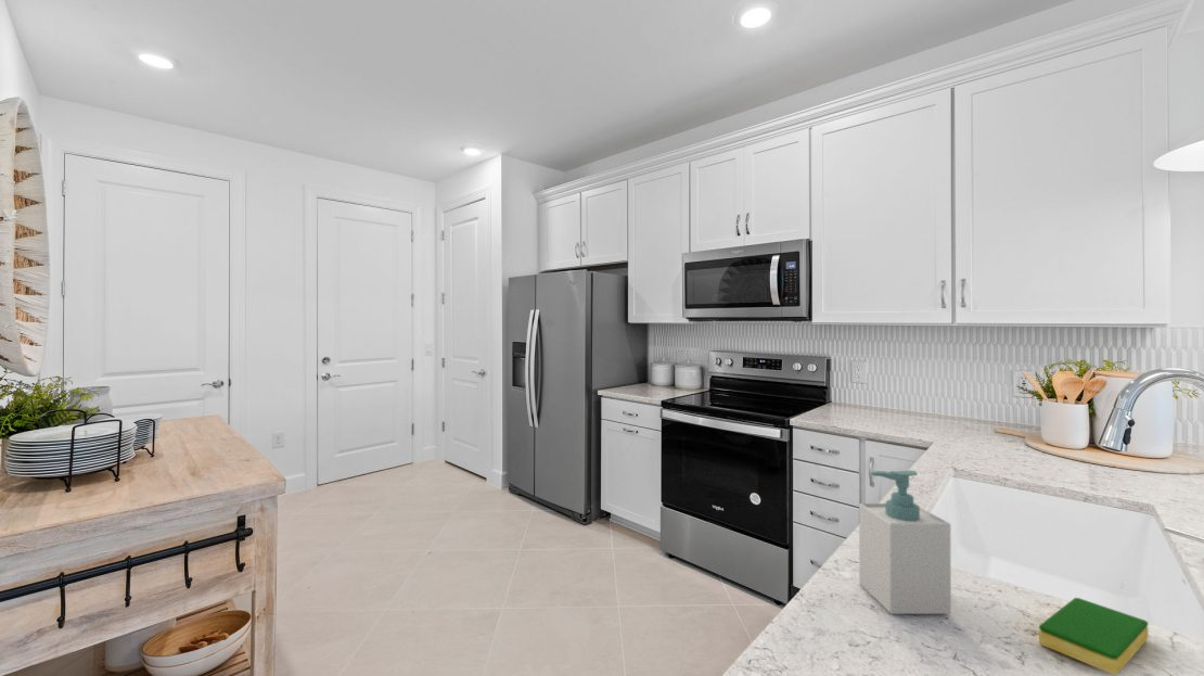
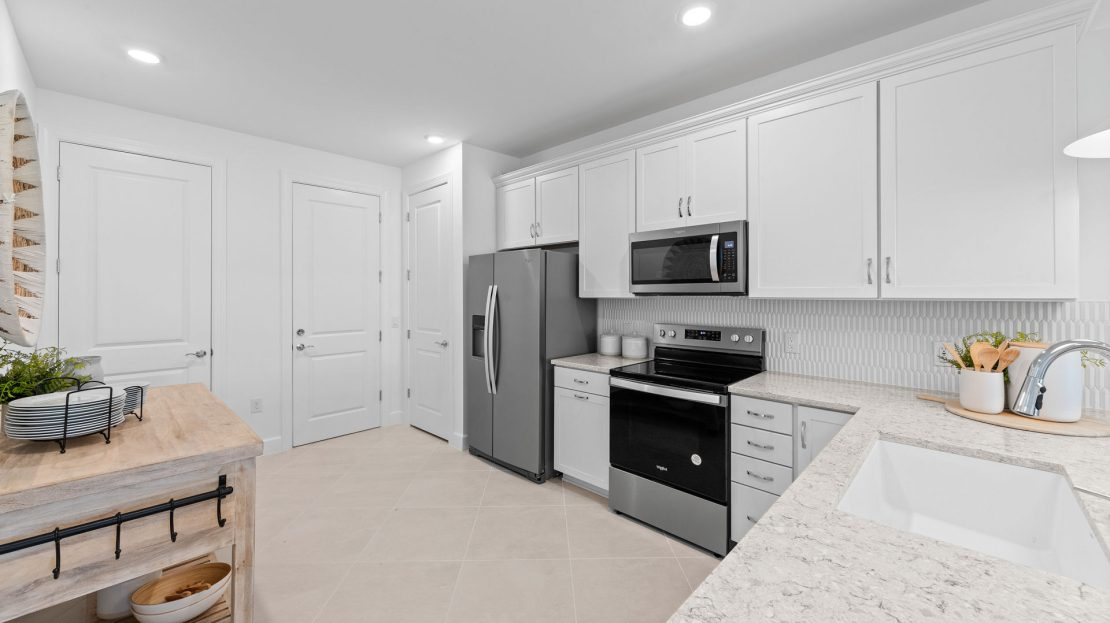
- dish sponge [1038,597,1149,676]
- soap bottle [858,470,952,615]
